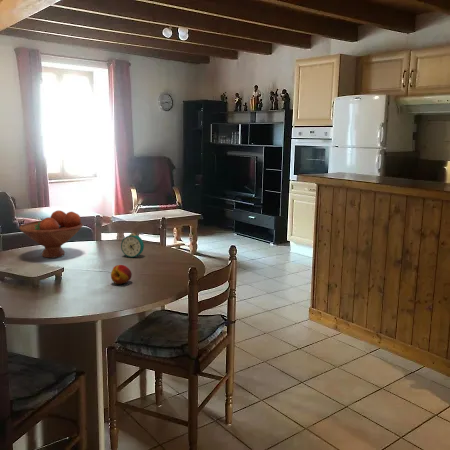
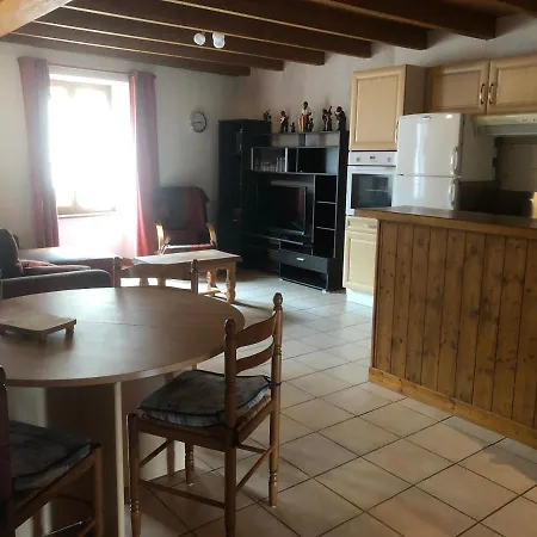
- fruit bowl [18,210,84,259]
- fruit [110,264,133,285]
- alarm clock [120,233,145,259]
